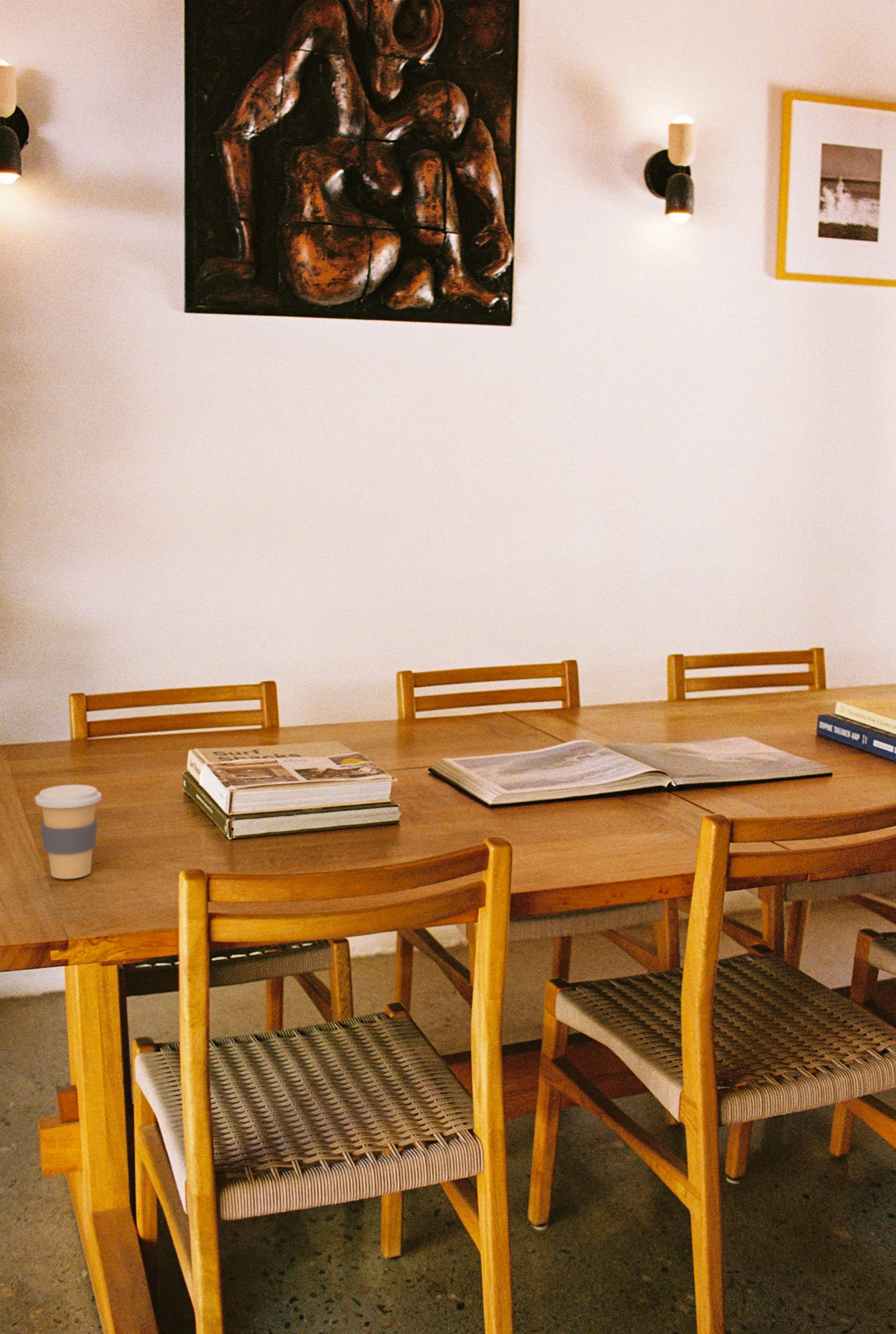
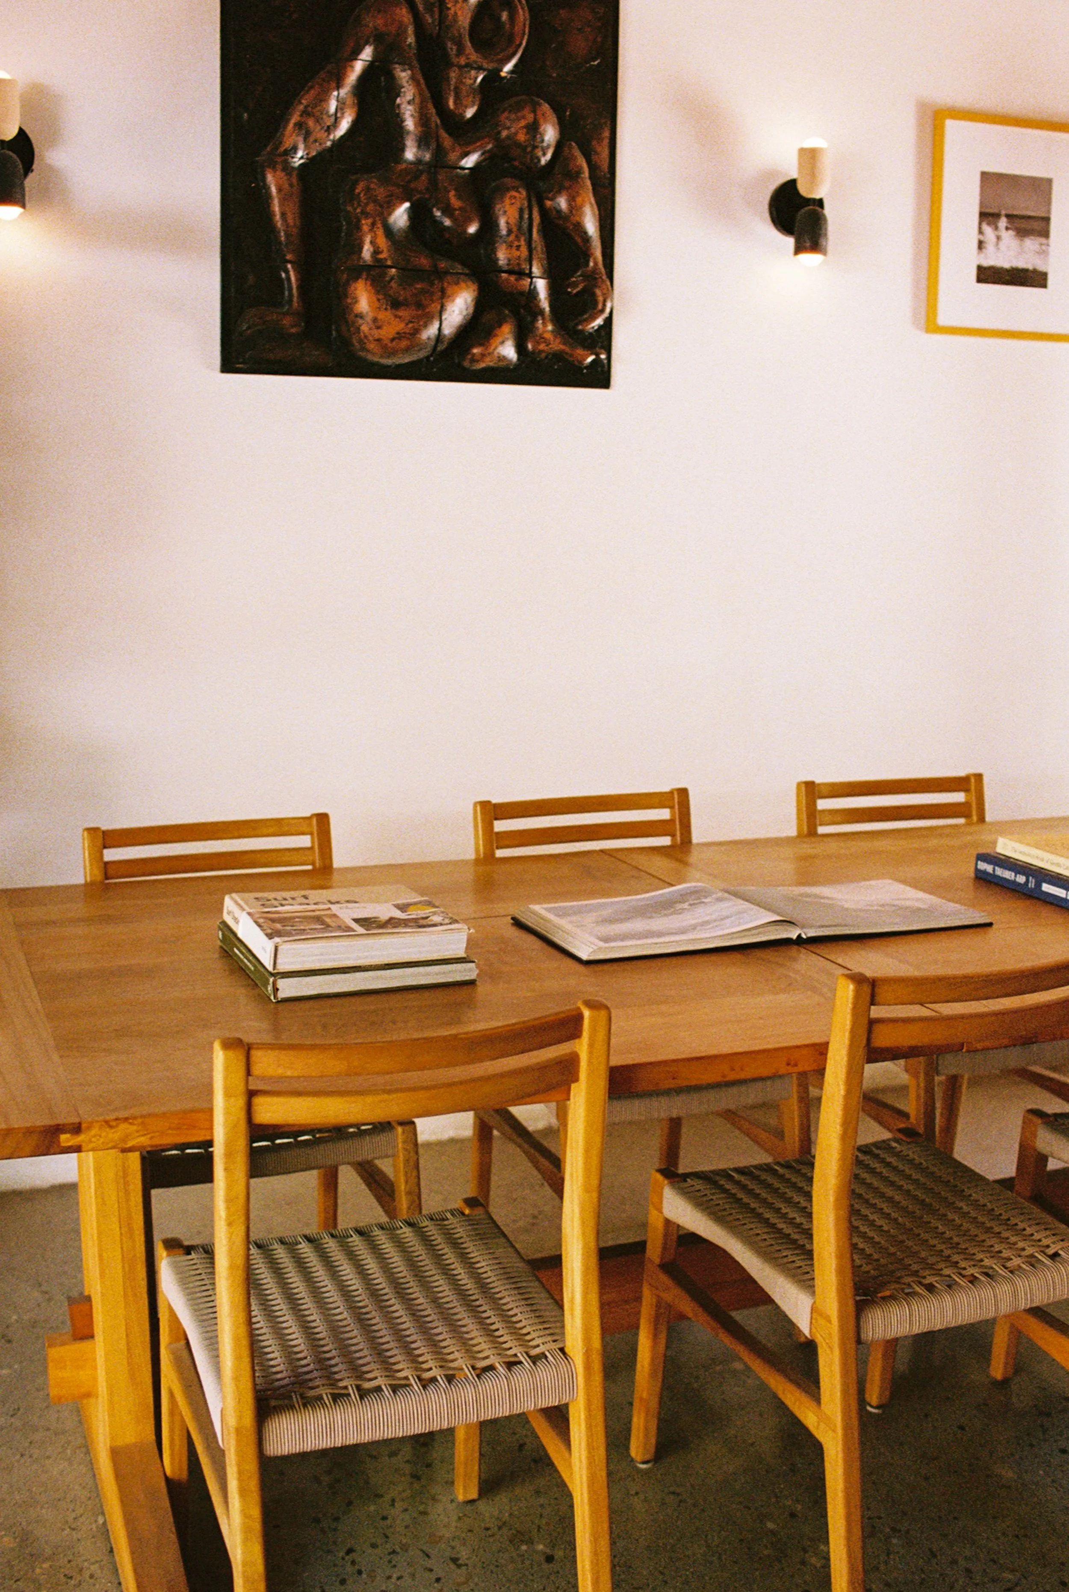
- coffee cup [34,784,102,879]
